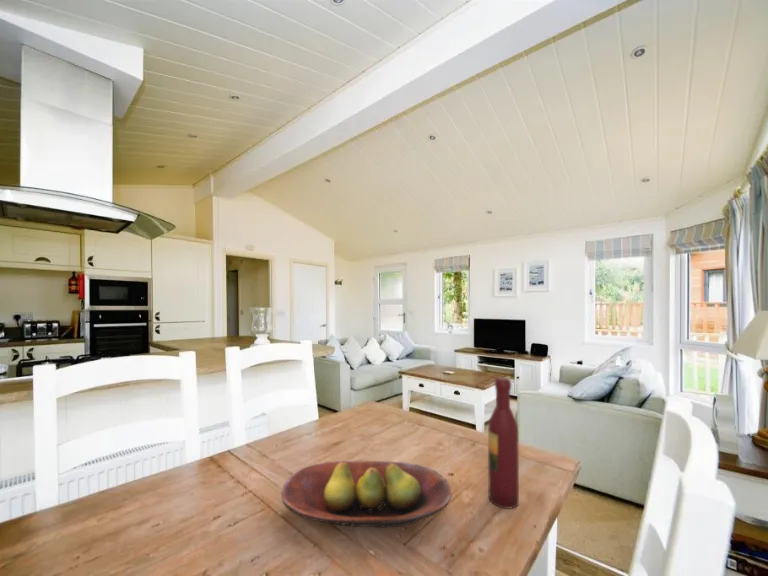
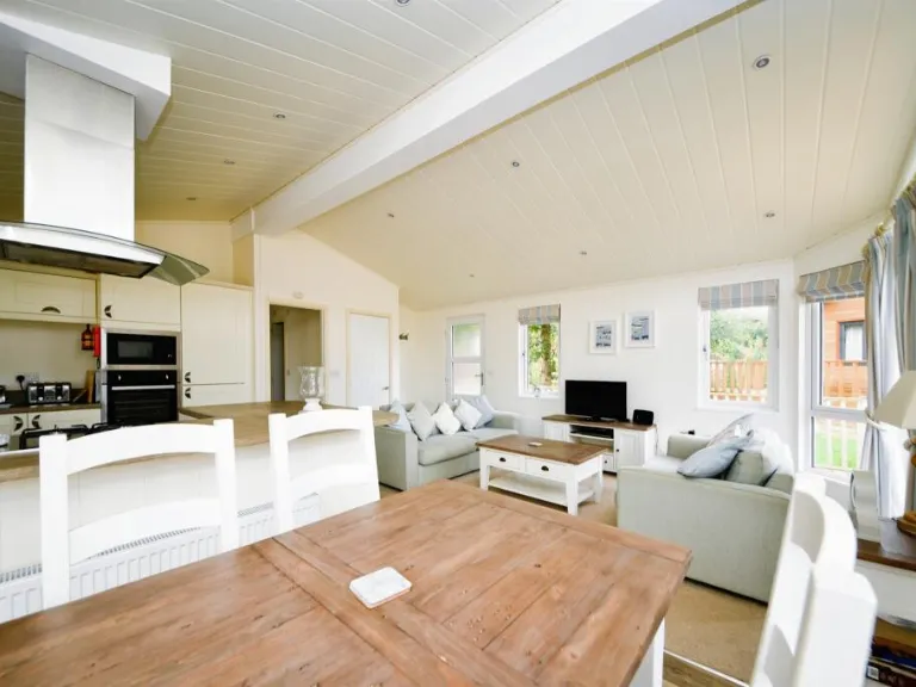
- wine bottle [487,376,520,510]
- fruit bowl [280,460,452,528]
